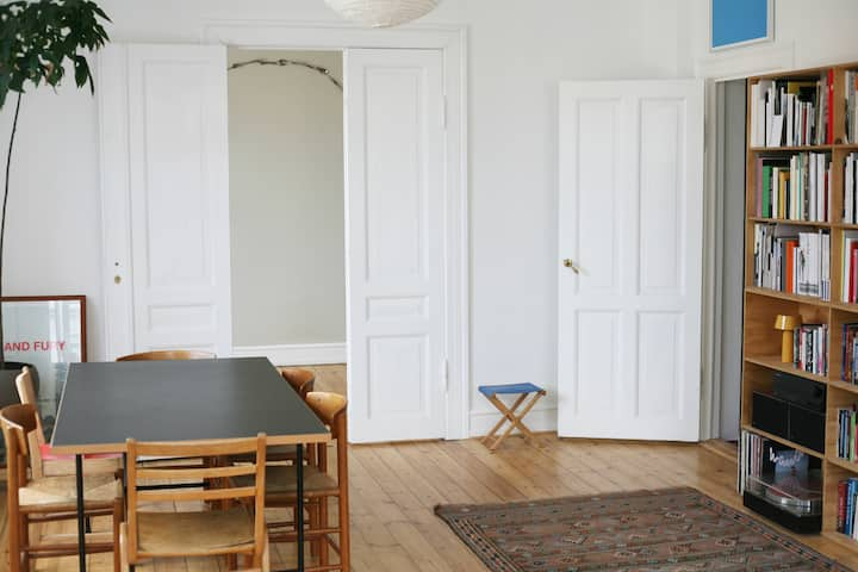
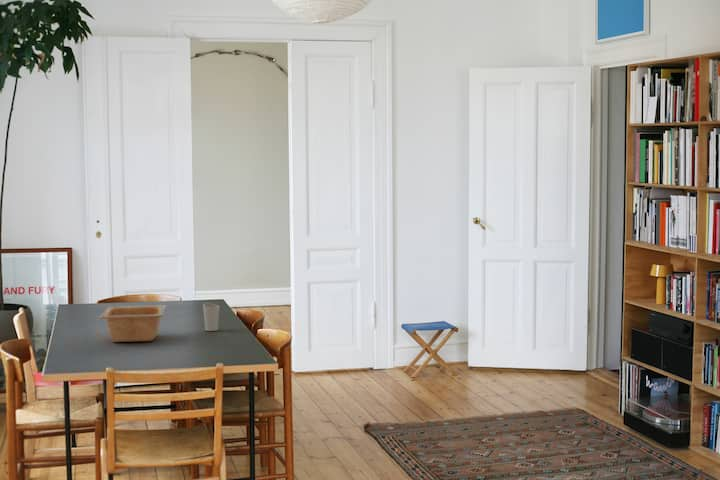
+ cup [202,302,220,332]
+ serving bowl [98,304,167,343]
